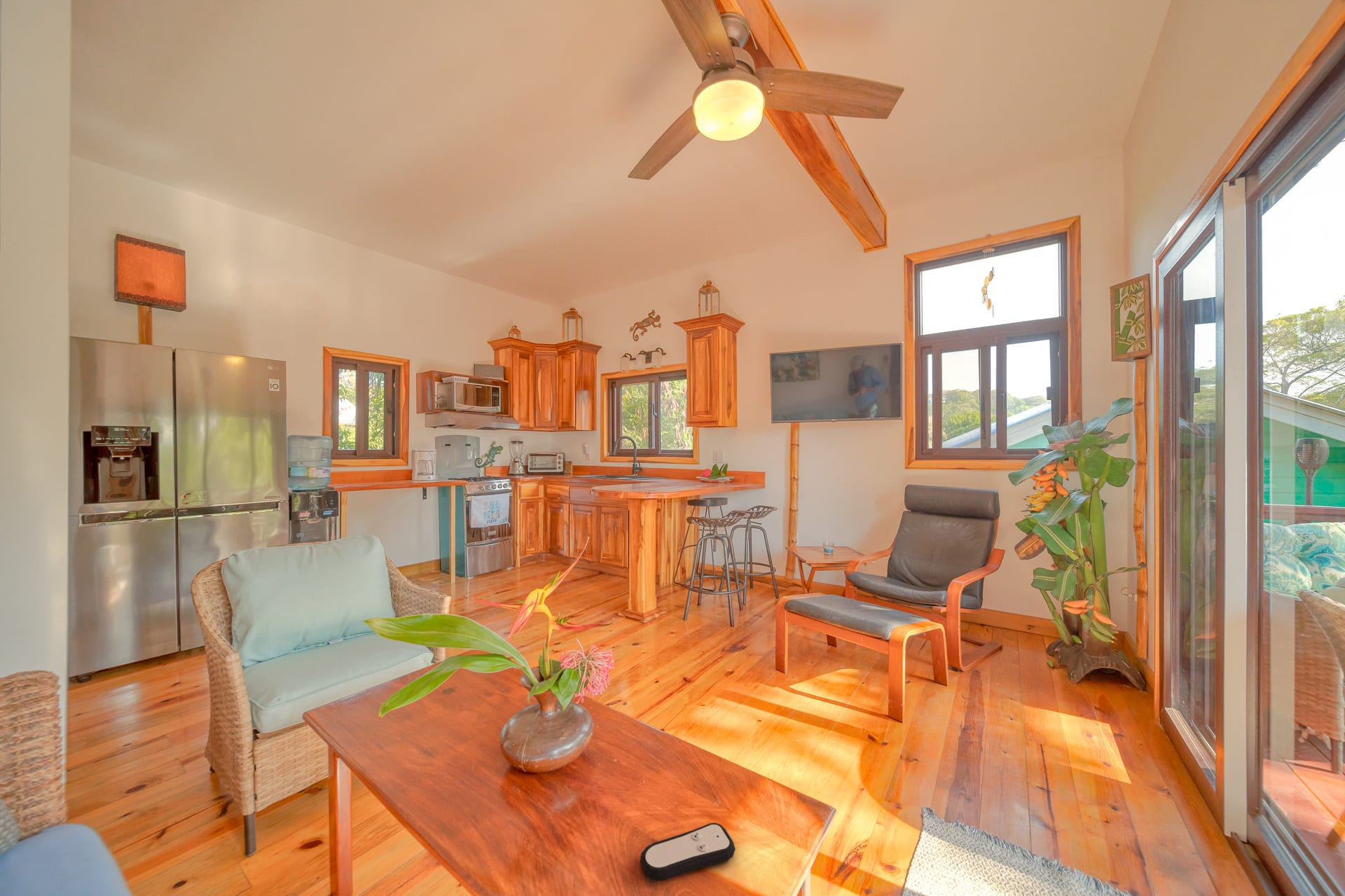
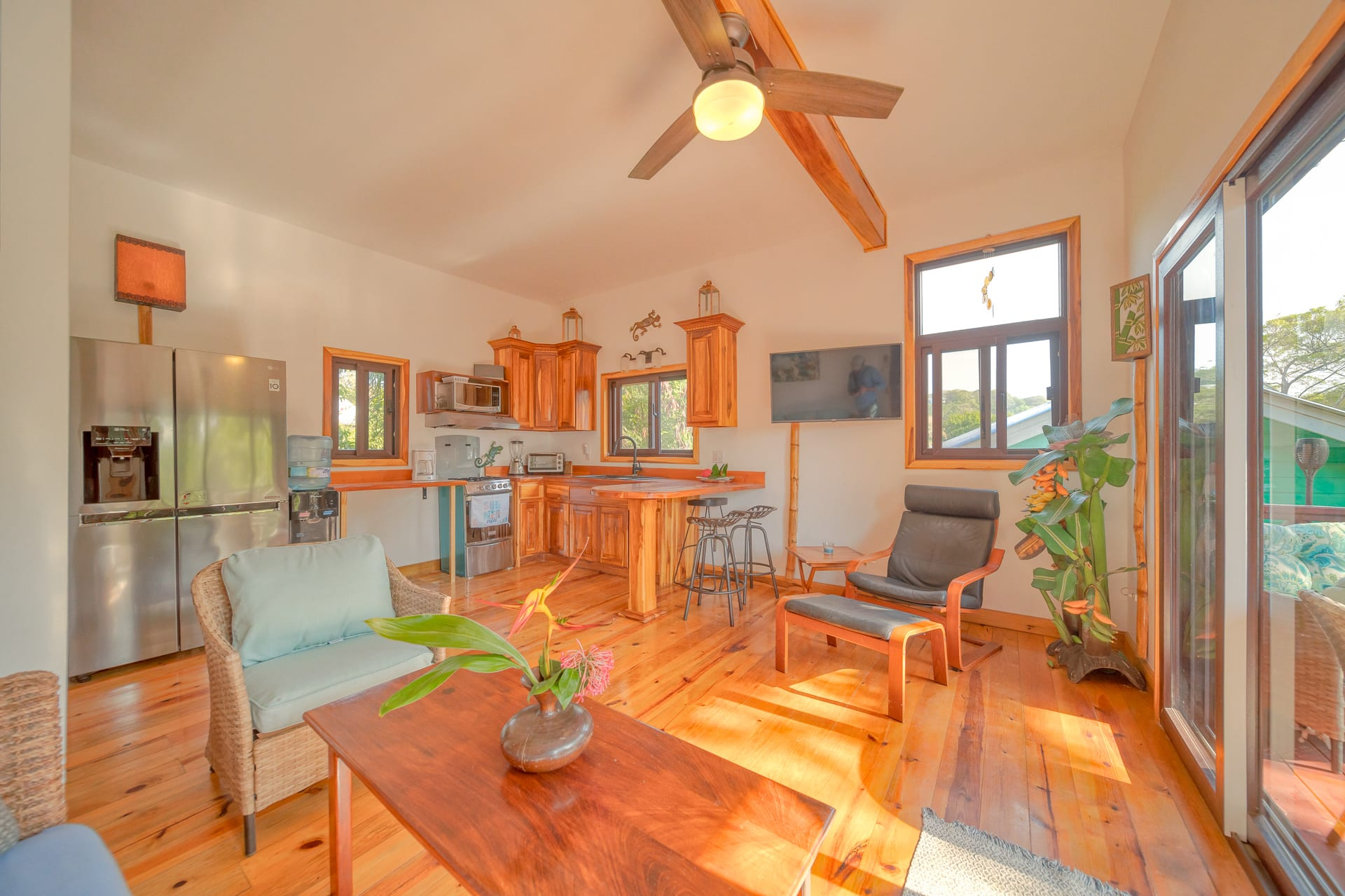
- remote control [640,822,736,882]
